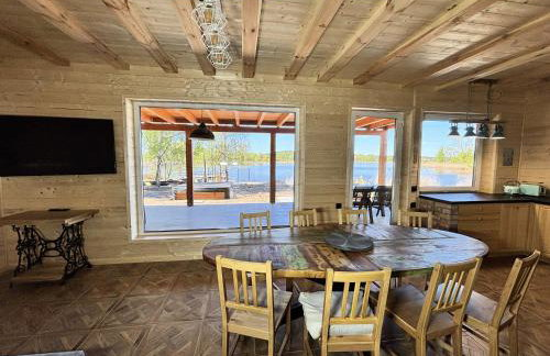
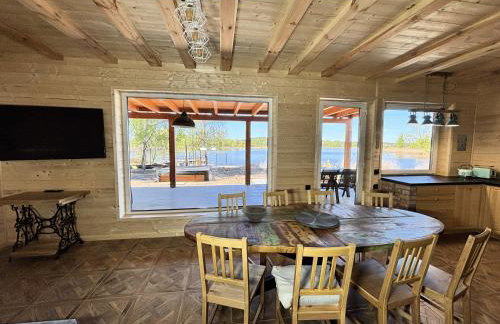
+ decorative bowl [241,205,271,223]
